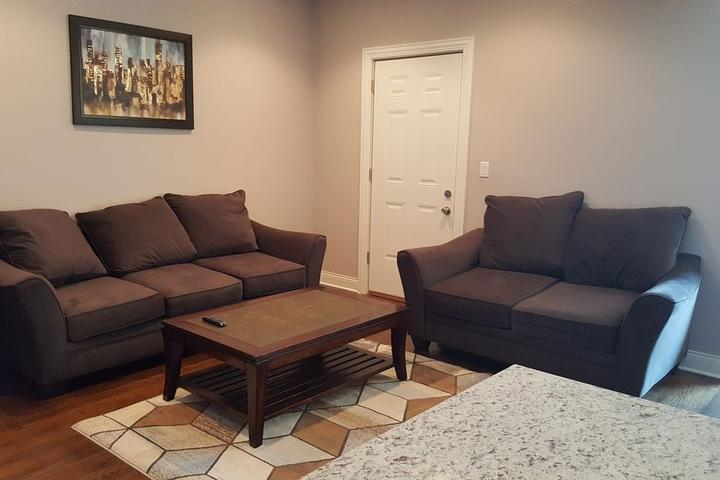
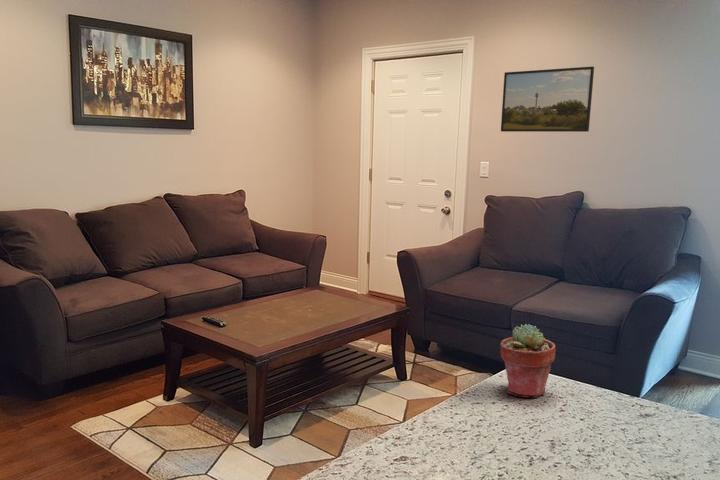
+ potted succulent [499,323,557,398]
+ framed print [500,65,595,133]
